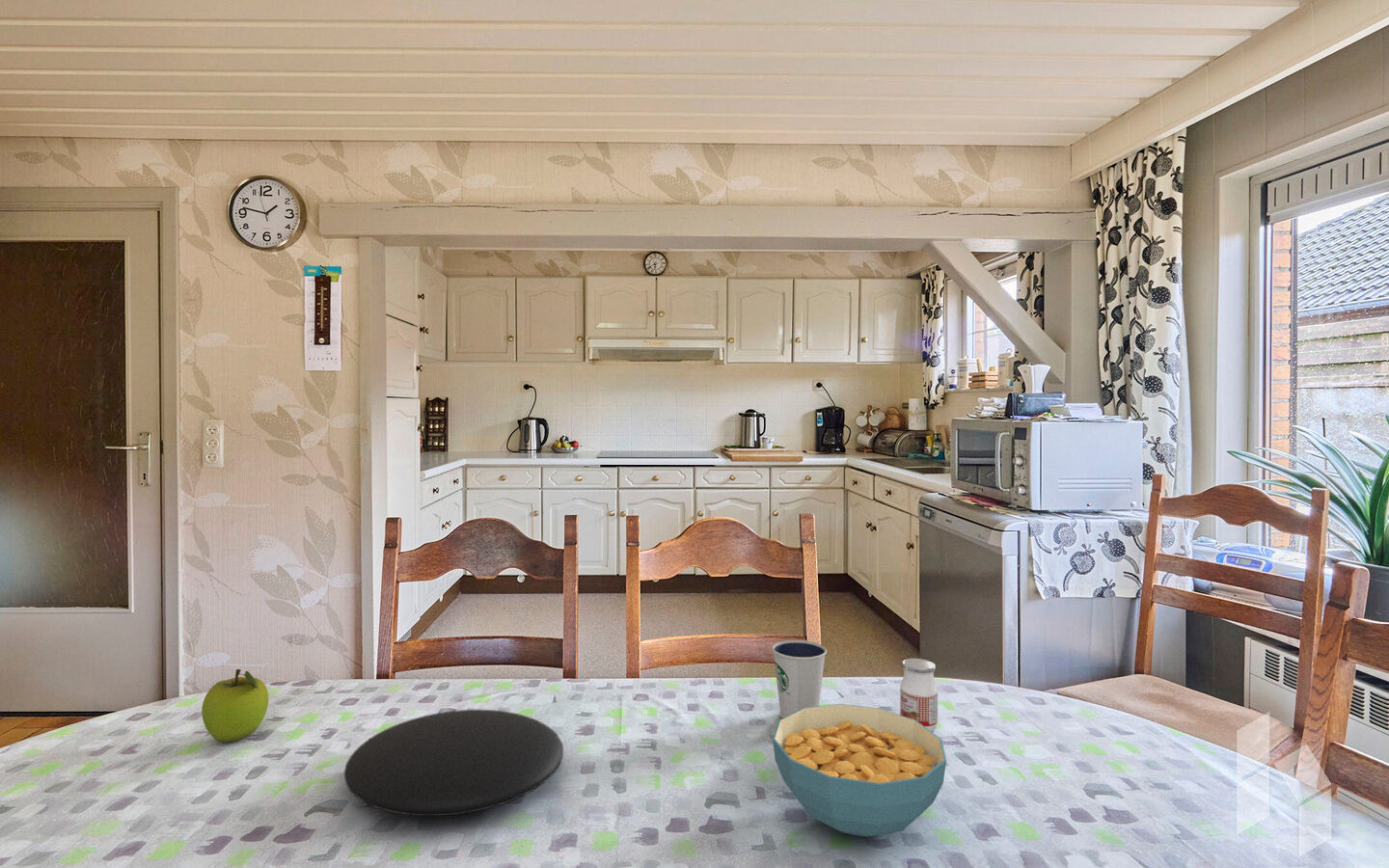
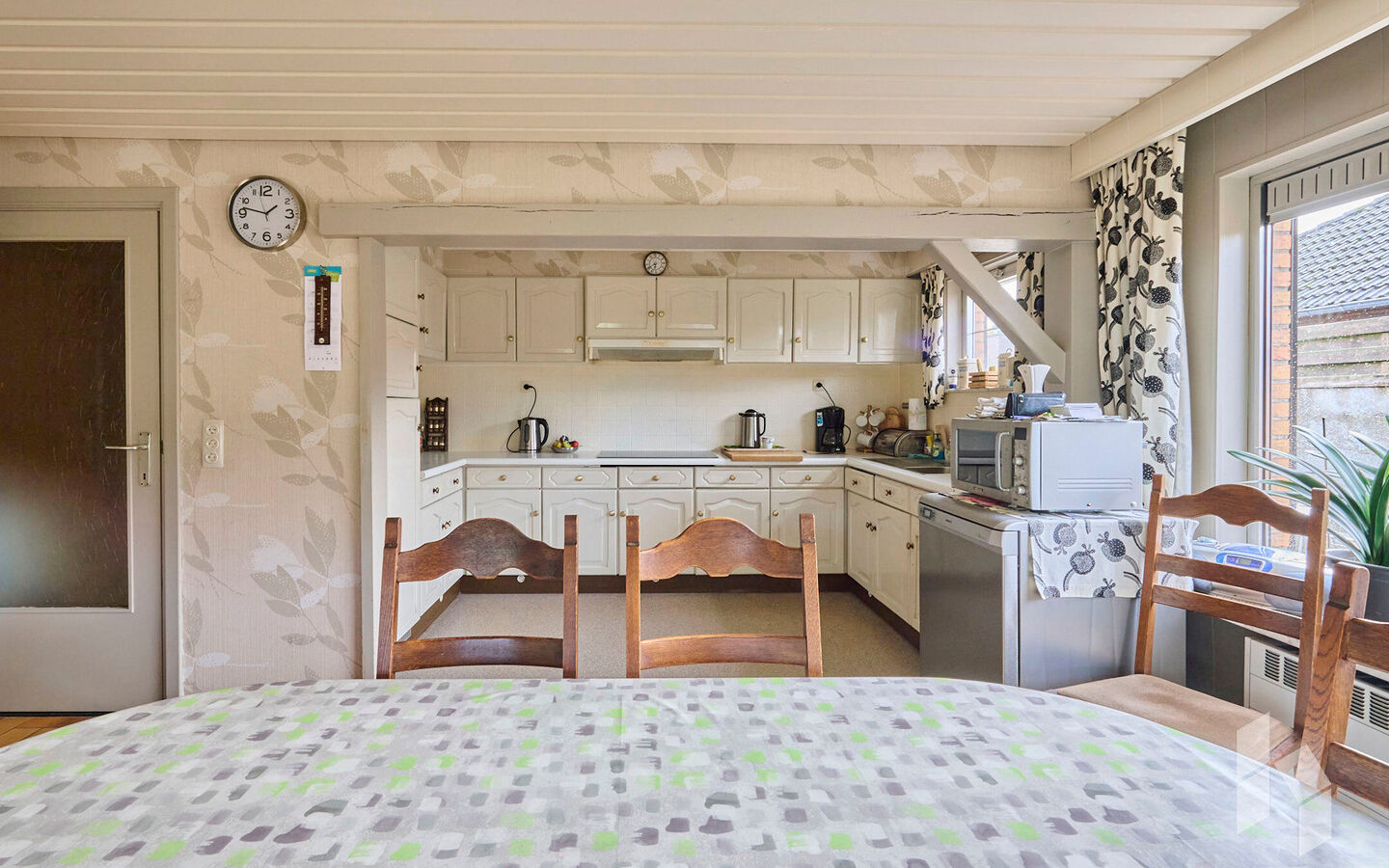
- cereal bowl [772,703,947,838]
- jam [899,658,939,733]
- plate [343,709,564,817]
- dixie cup [771,639,828,719]
- fruit [201,668,269,744]
